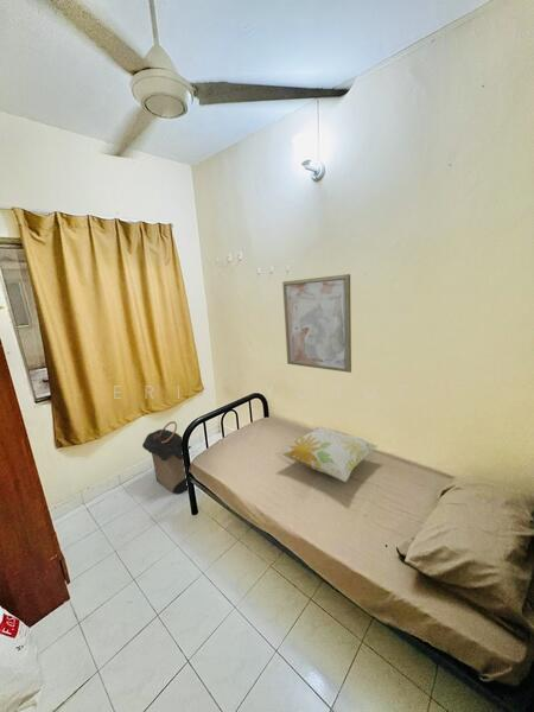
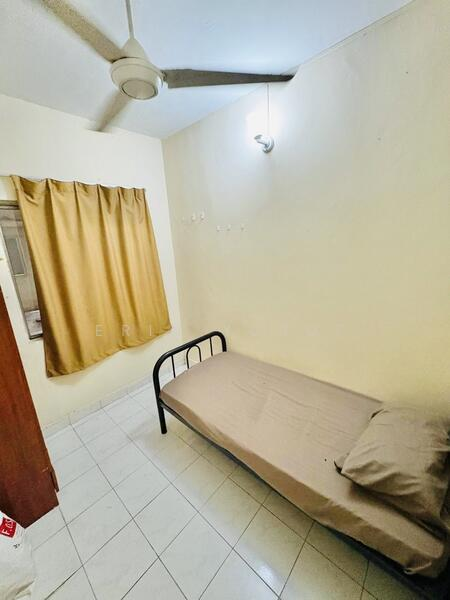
- laundry hamper [141,420,192,495]
- decorative pillow [278,426,379,483]
- wall art [281,273,352,374]
